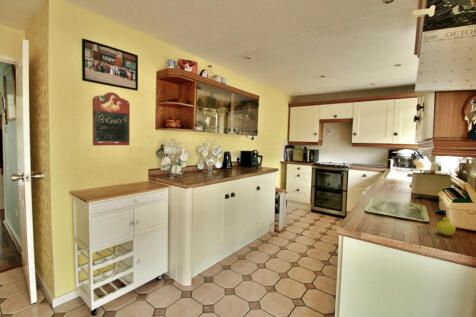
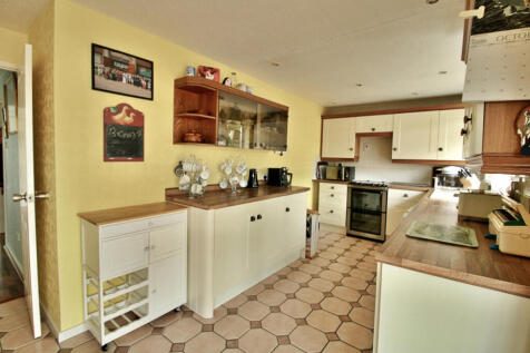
- fruit [436,209,456,237]
